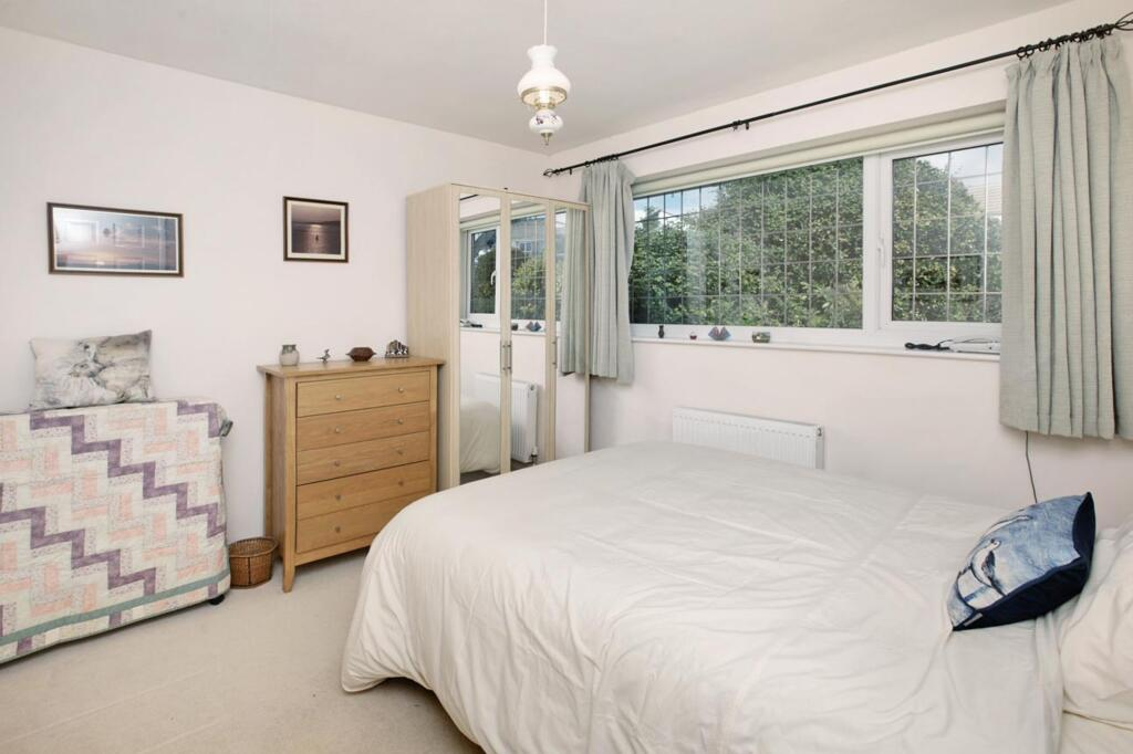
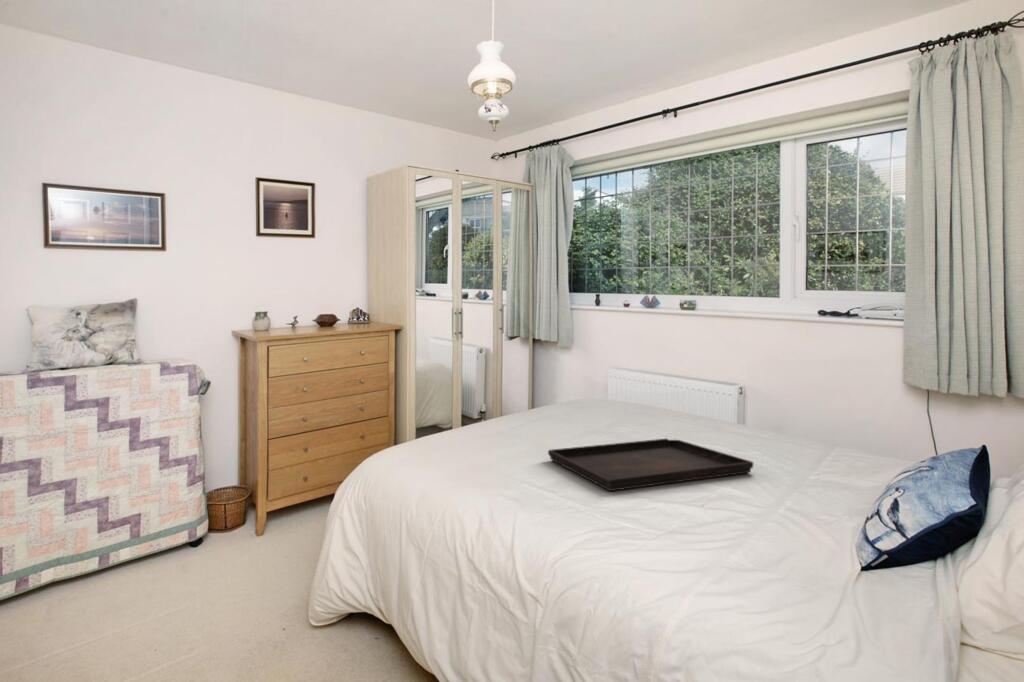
+ serving tray [547,438,754,492]
